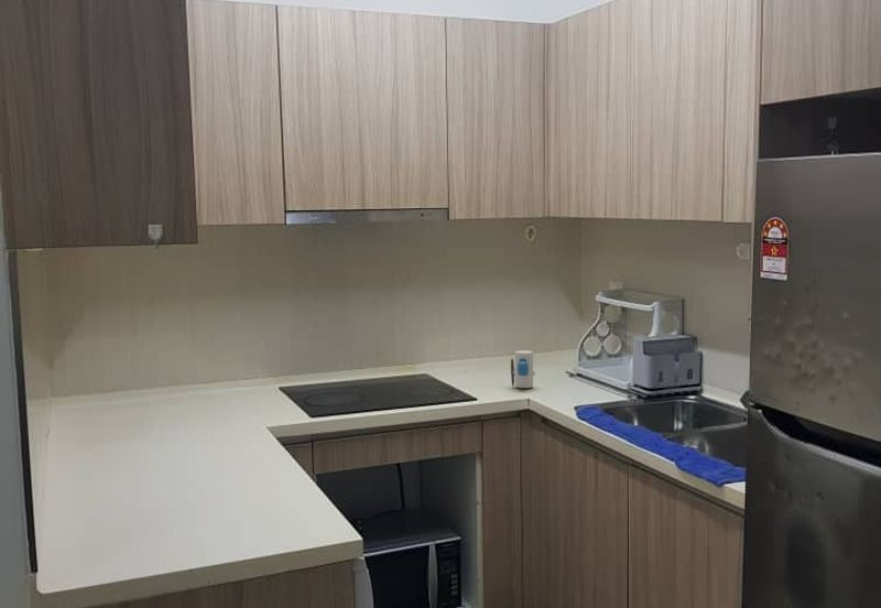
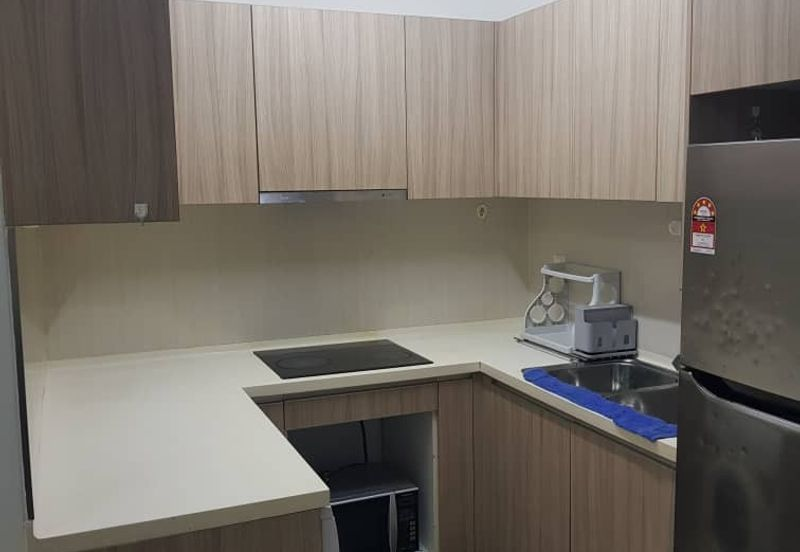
- toy [510,349,536,389]
